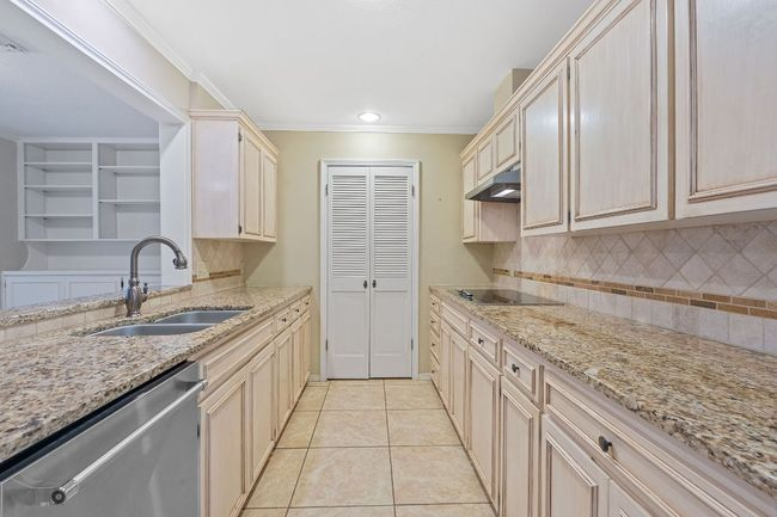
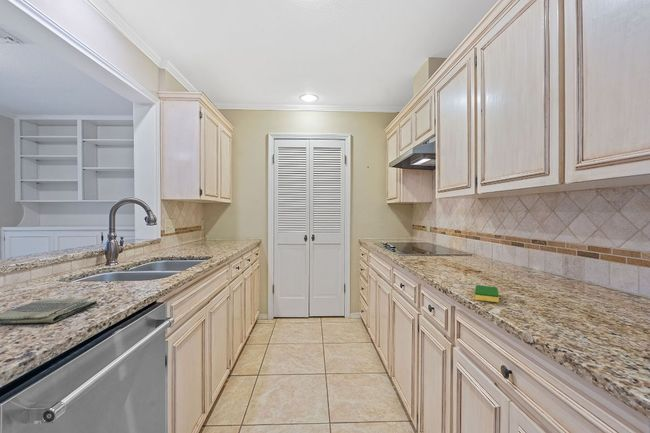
+ dish towel [0,295,98,325]
+ dish sponge [474,284,500,303]
